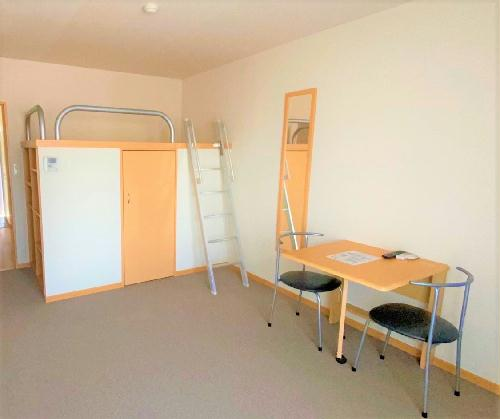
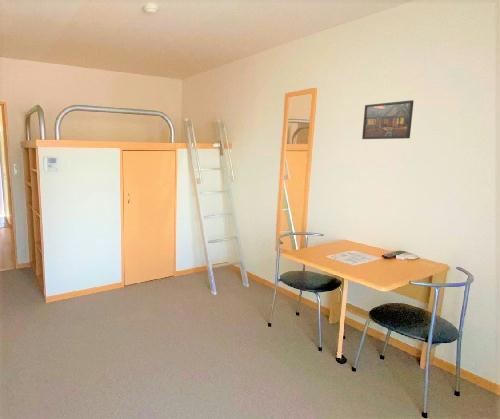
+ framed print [361,99,415,140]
